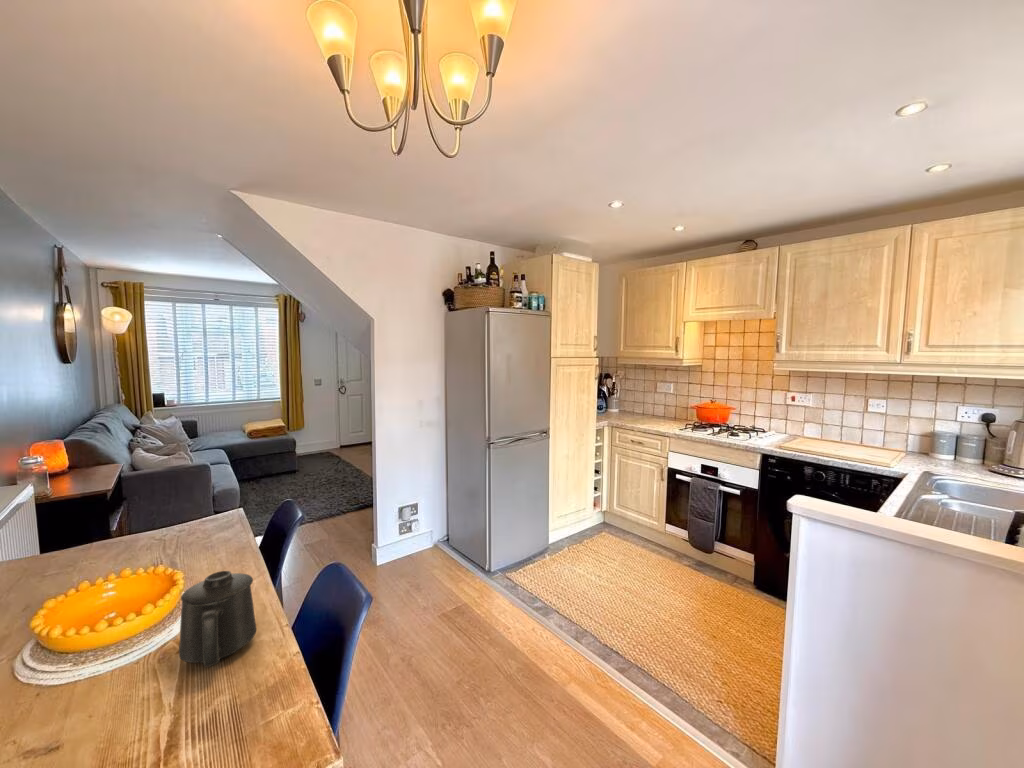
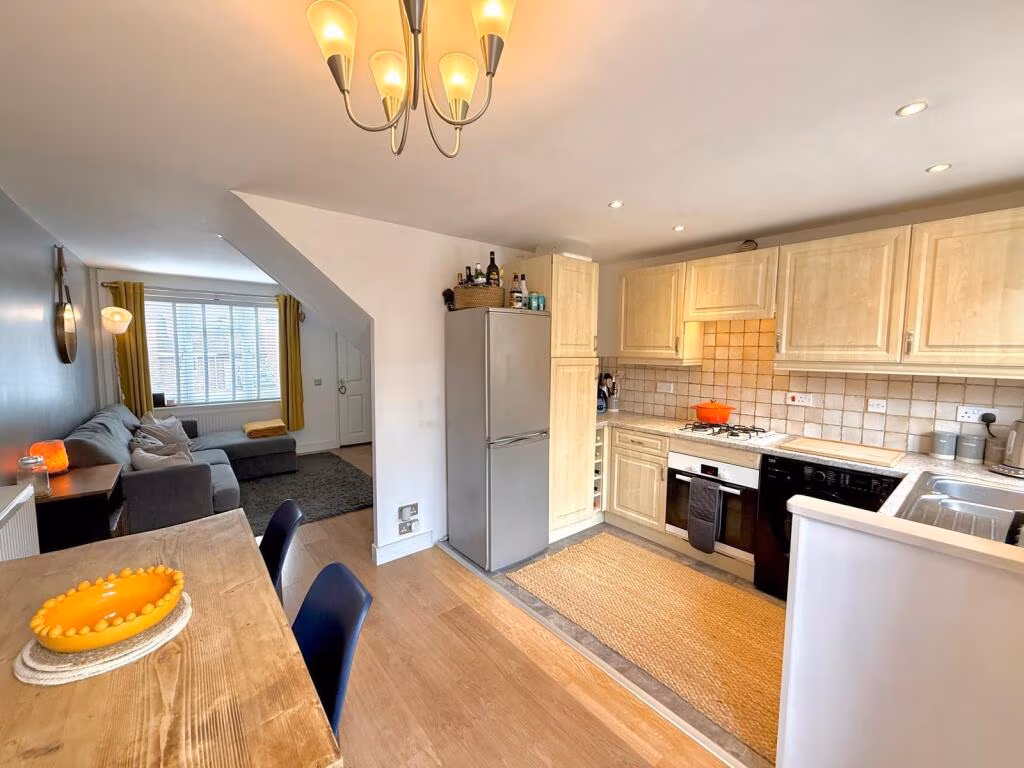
- mug [178,570,257,668]
